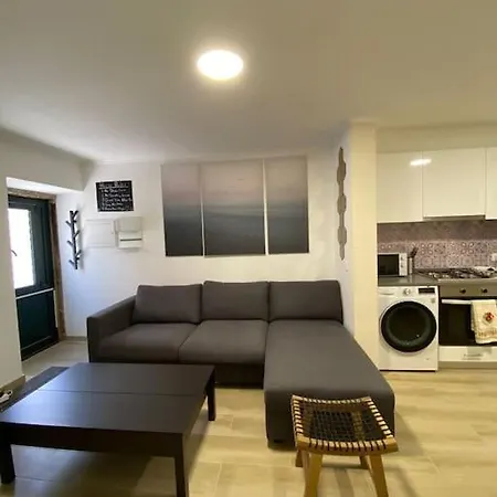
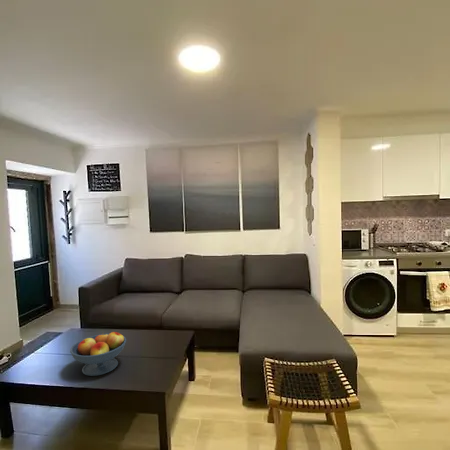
+ fruit bowl [69,331,127,377]
